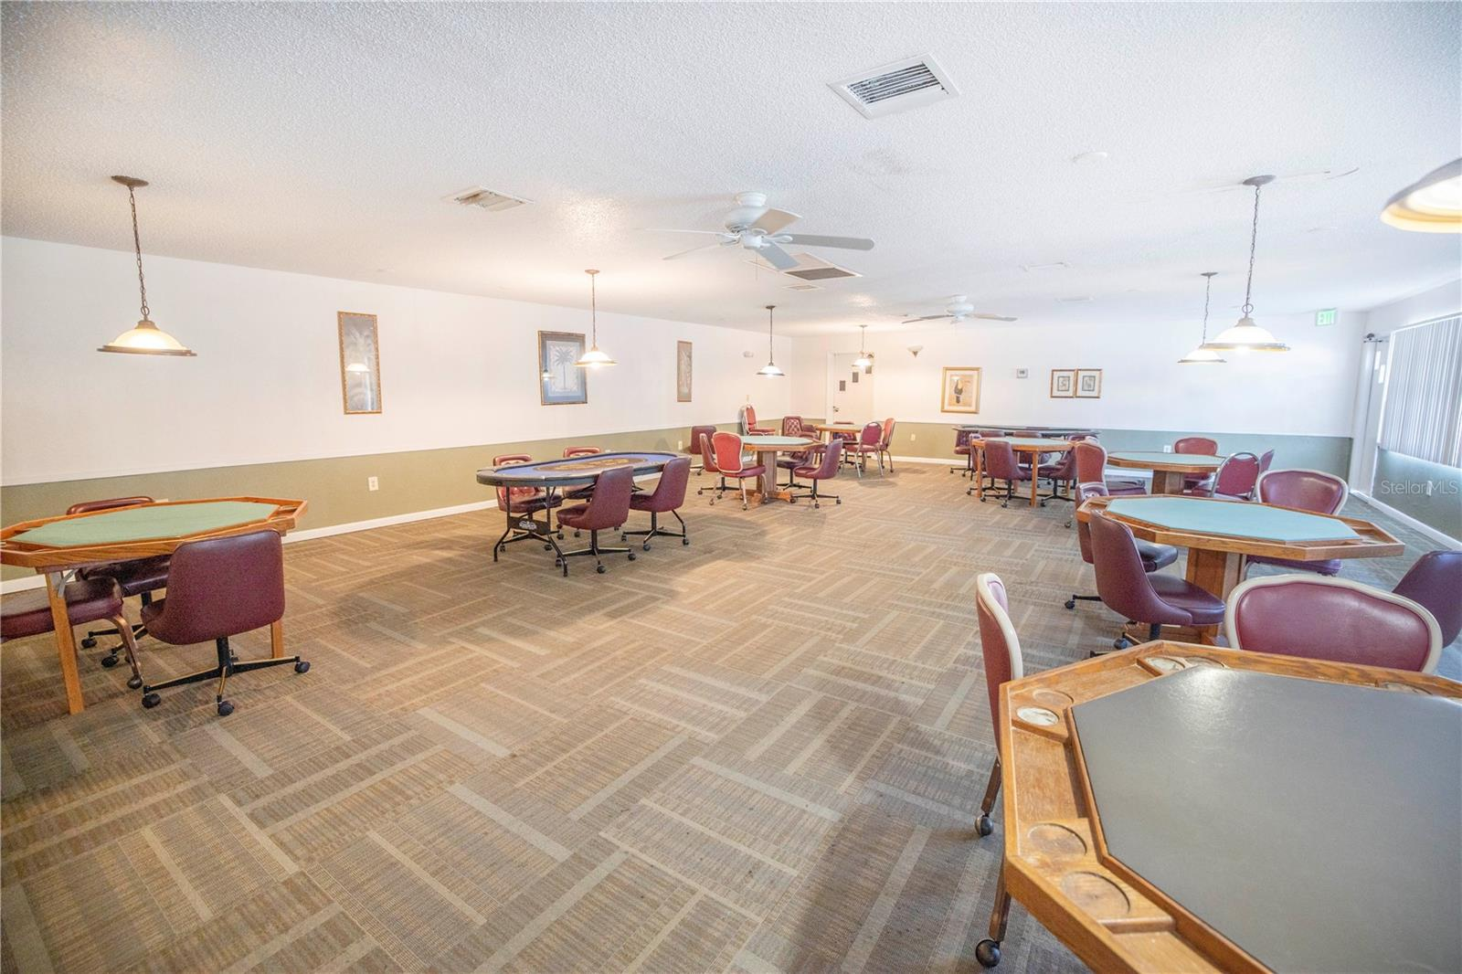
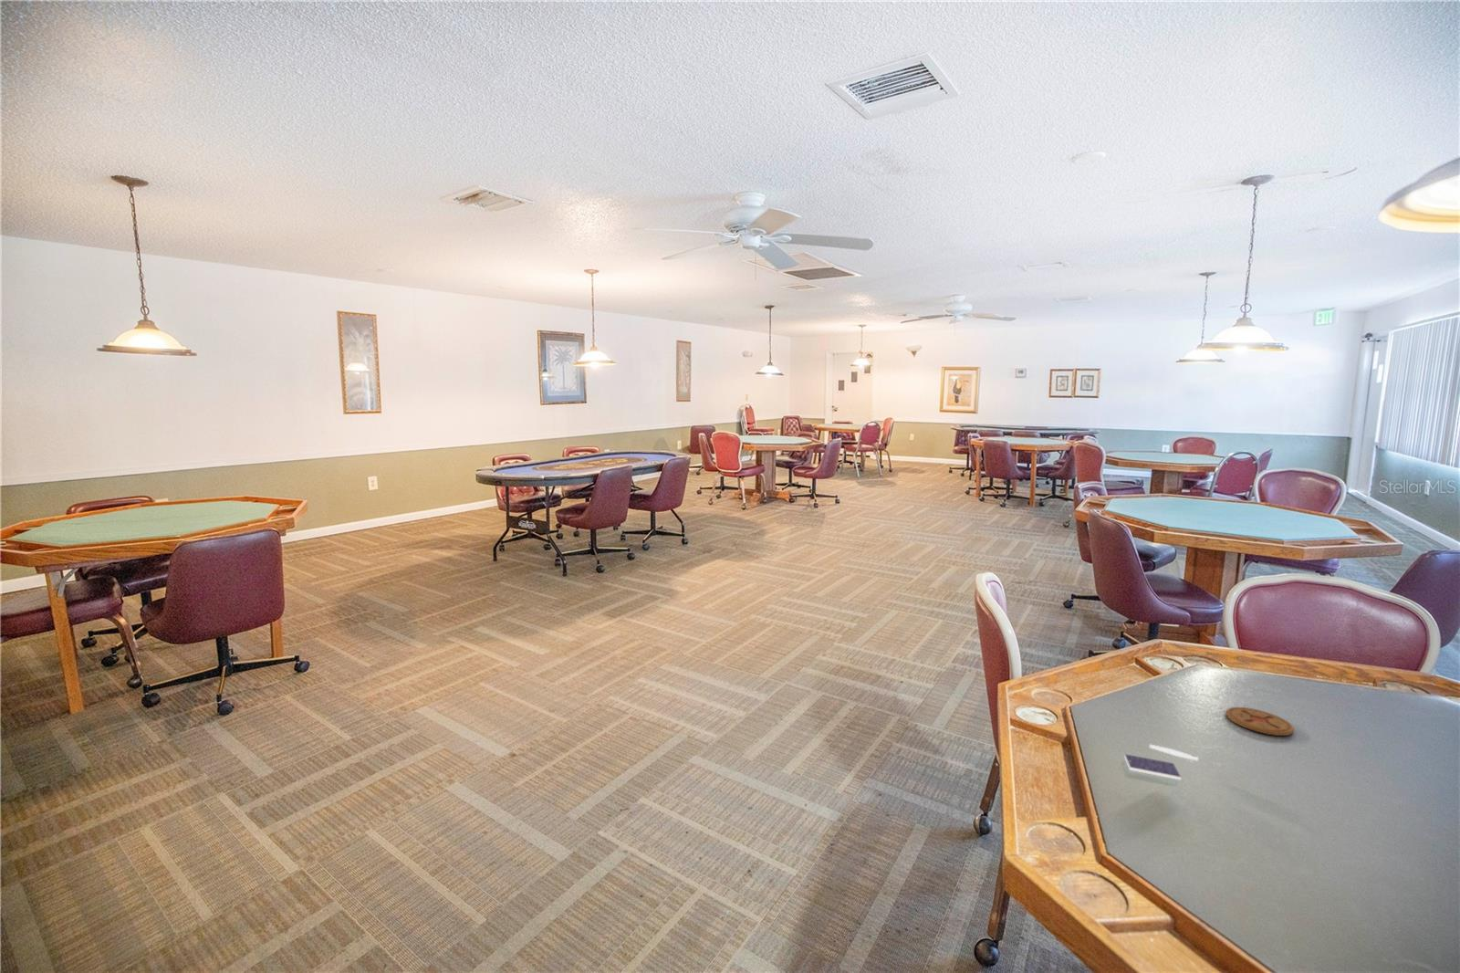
+ coaster [1226,707,1295,736]
+ card [1123,744,1199,781]
